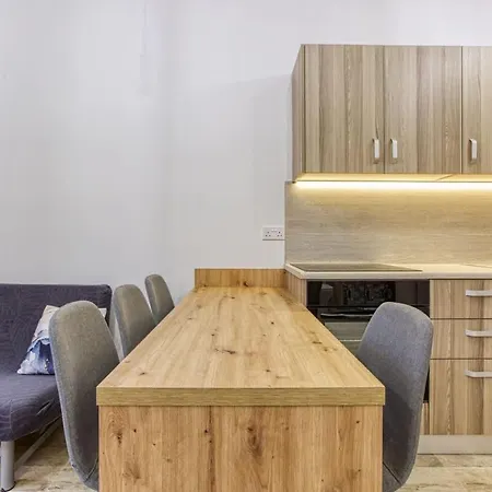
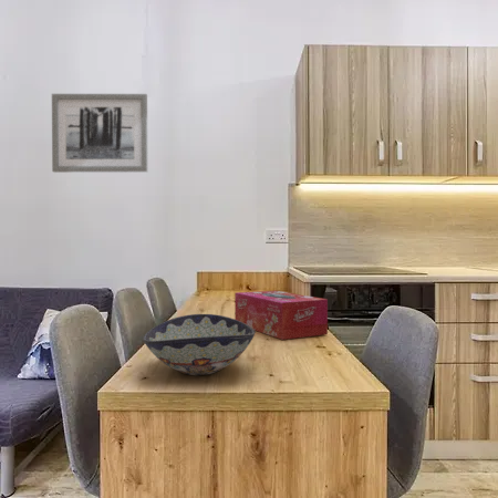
+ wall art [51,93,148,174]
+ tissue box [234,290,329,341]
+ decorative bowl [142,313,257,376]
